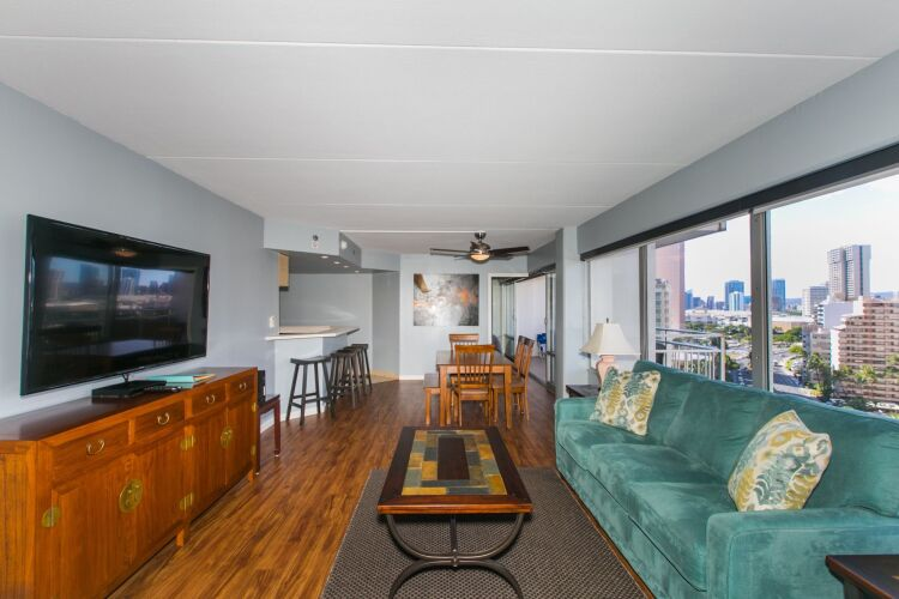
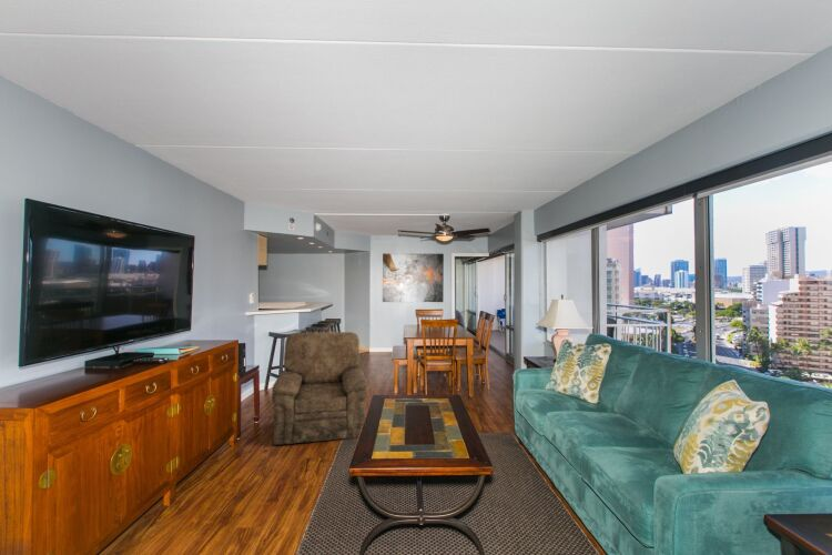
+ armchair [271,331,368,446]
